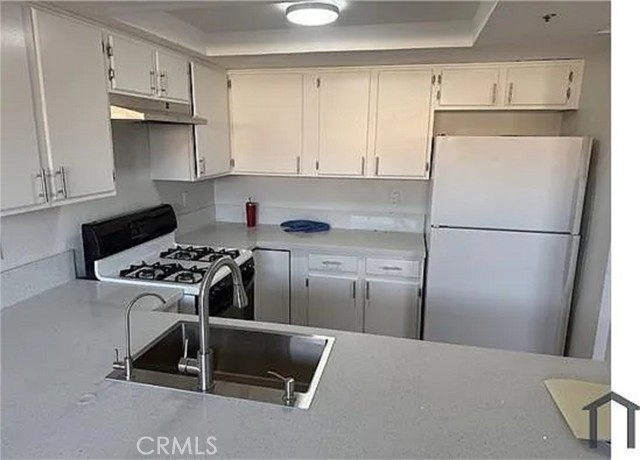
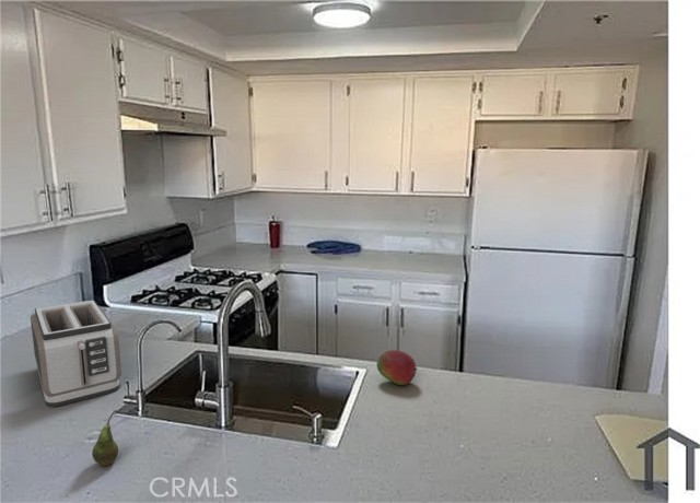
+ toaster [30,299,122,408]
+ fruit [91,409,119,468]
+ fruit [375,349,418,386]
